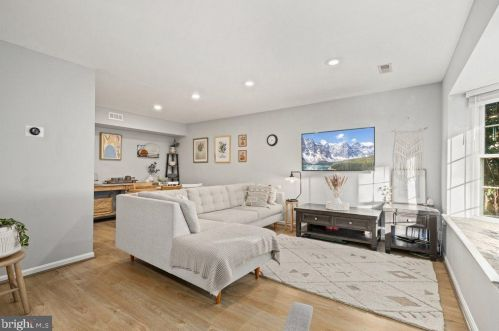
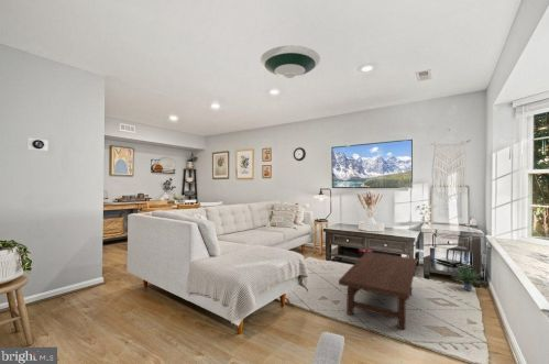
+ potted plant [449,264,488,293]
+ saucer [260,44,321,79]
+ coffee table [338,251,418,330]
